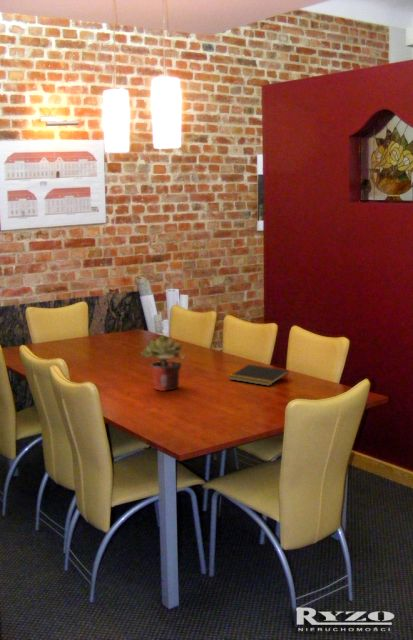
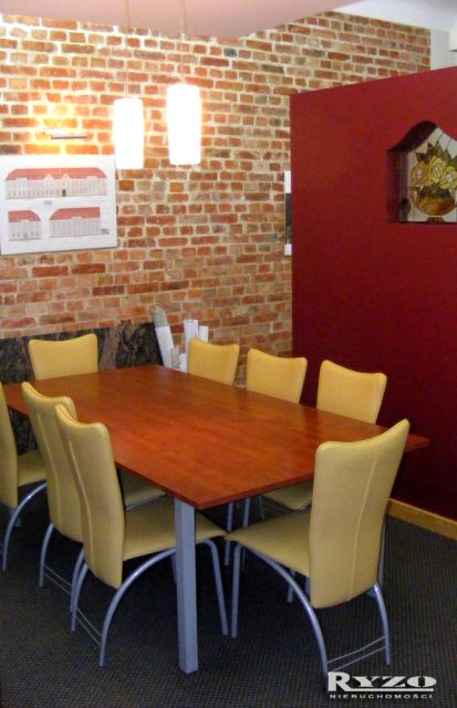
- potted plant [140,334,187,392]
- notepad [228,364,289,387]
